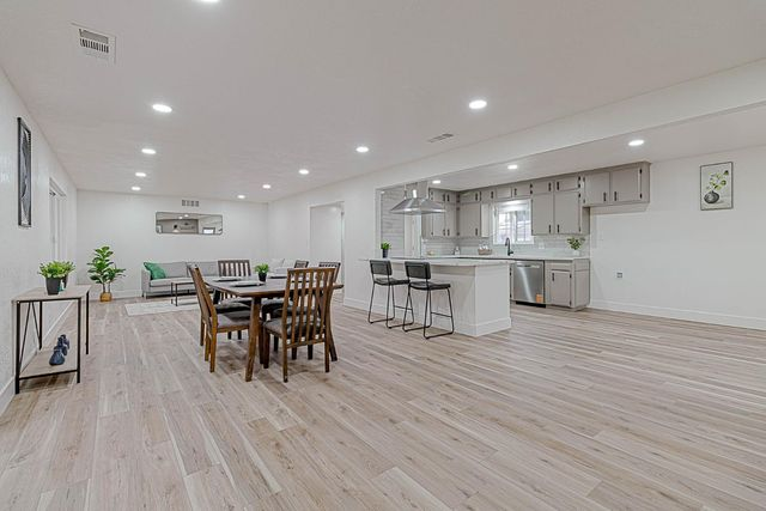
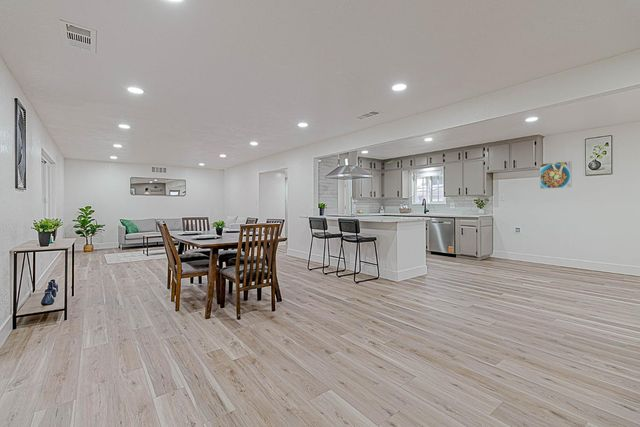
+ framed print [539,160,572,190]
